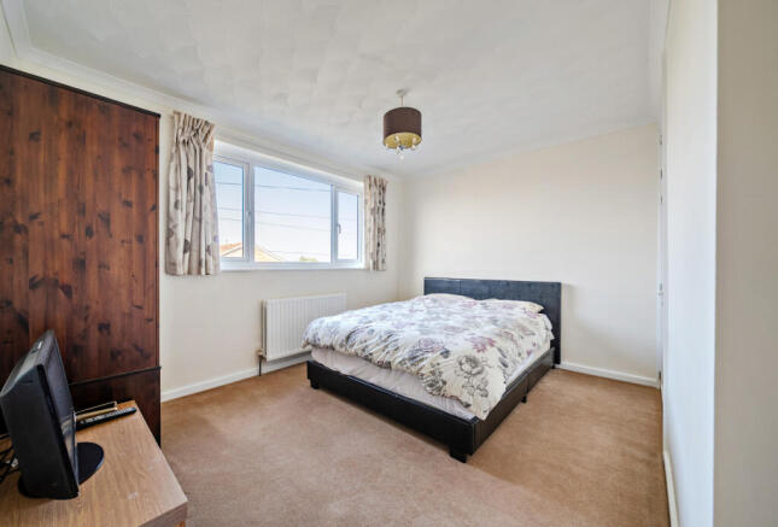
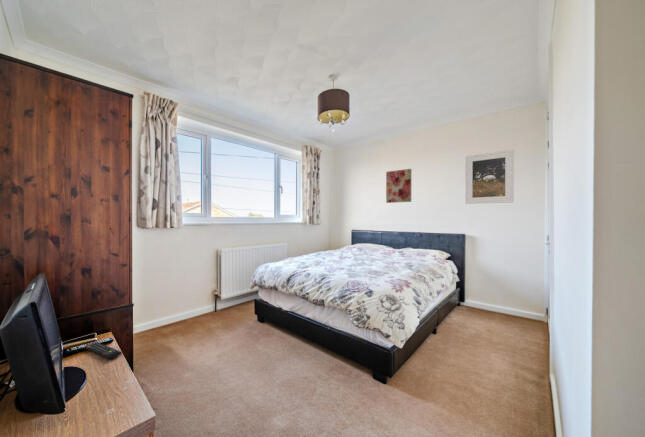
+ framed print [464,149,515,205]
+ remote control [84,341,123,360]
+ wall art [385,168,412,204]
